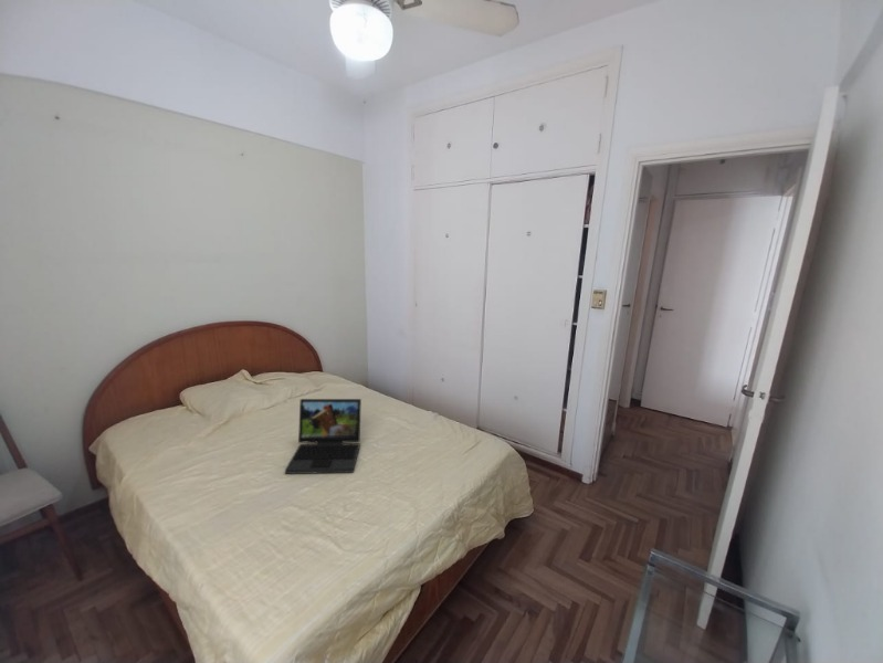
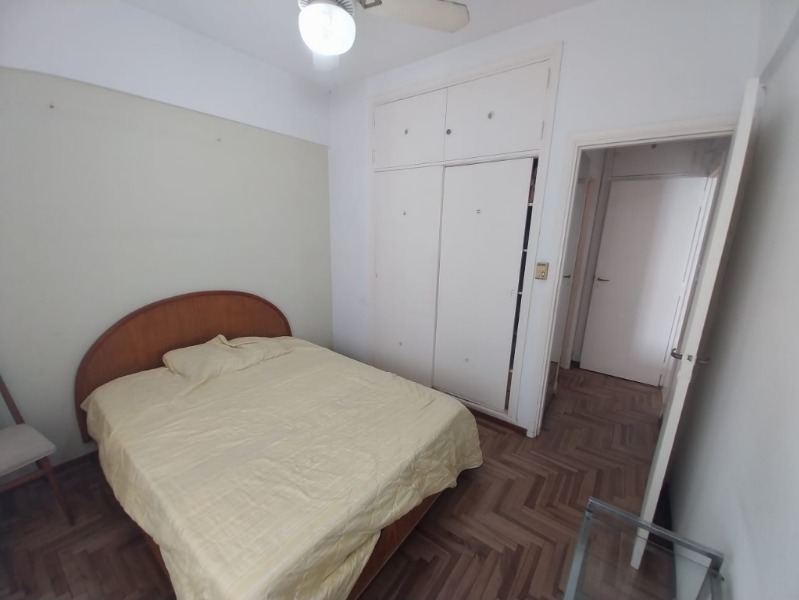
- laptop [284,398,362,475]
